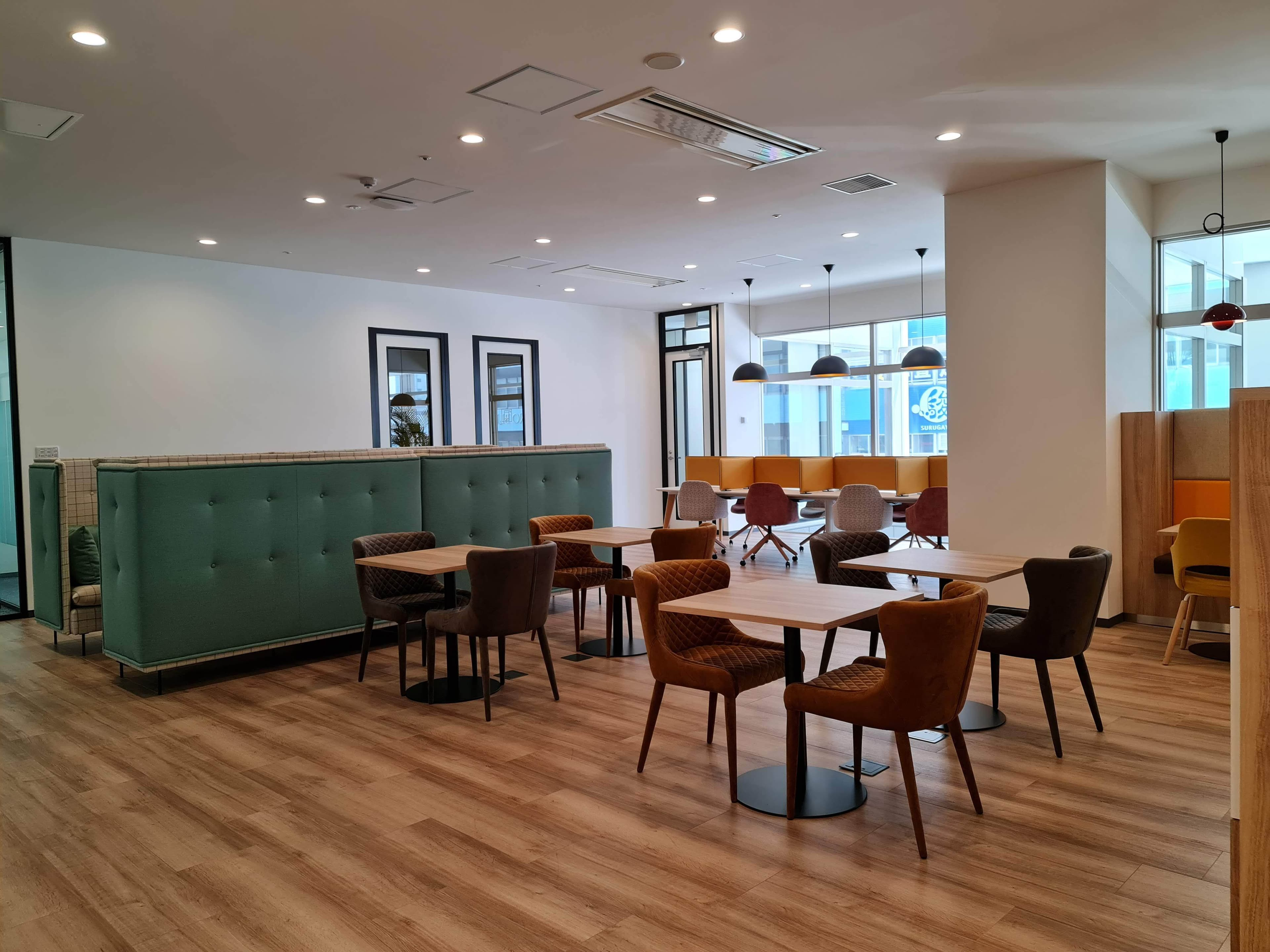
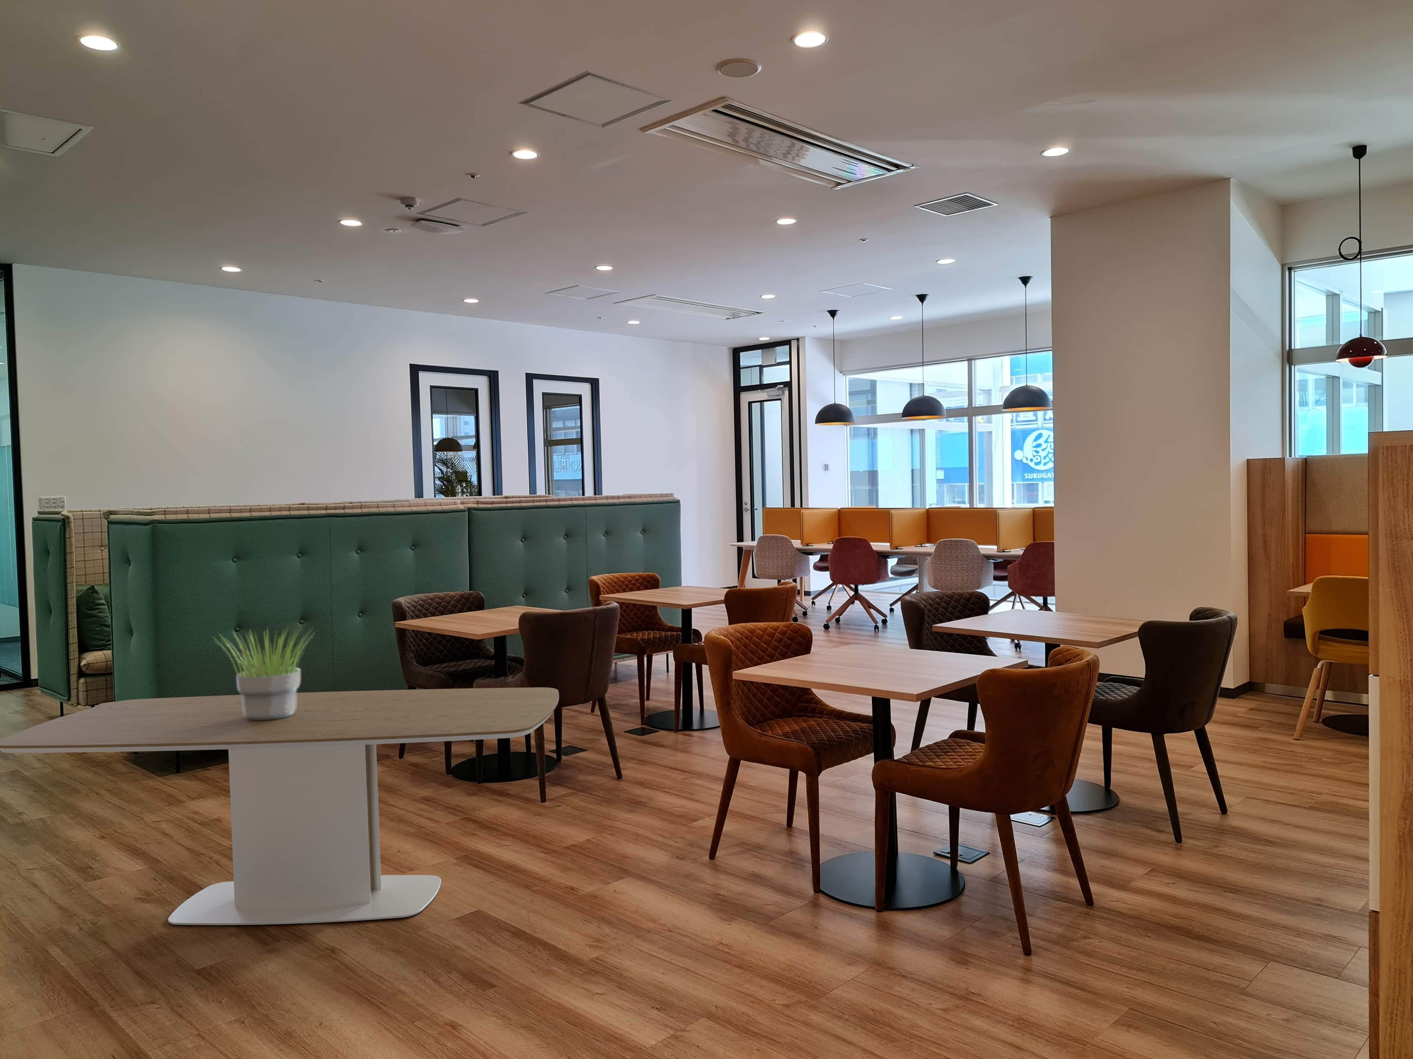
+ potted plant [213,626,317,720]
+ dining table [0,686,560,926]
